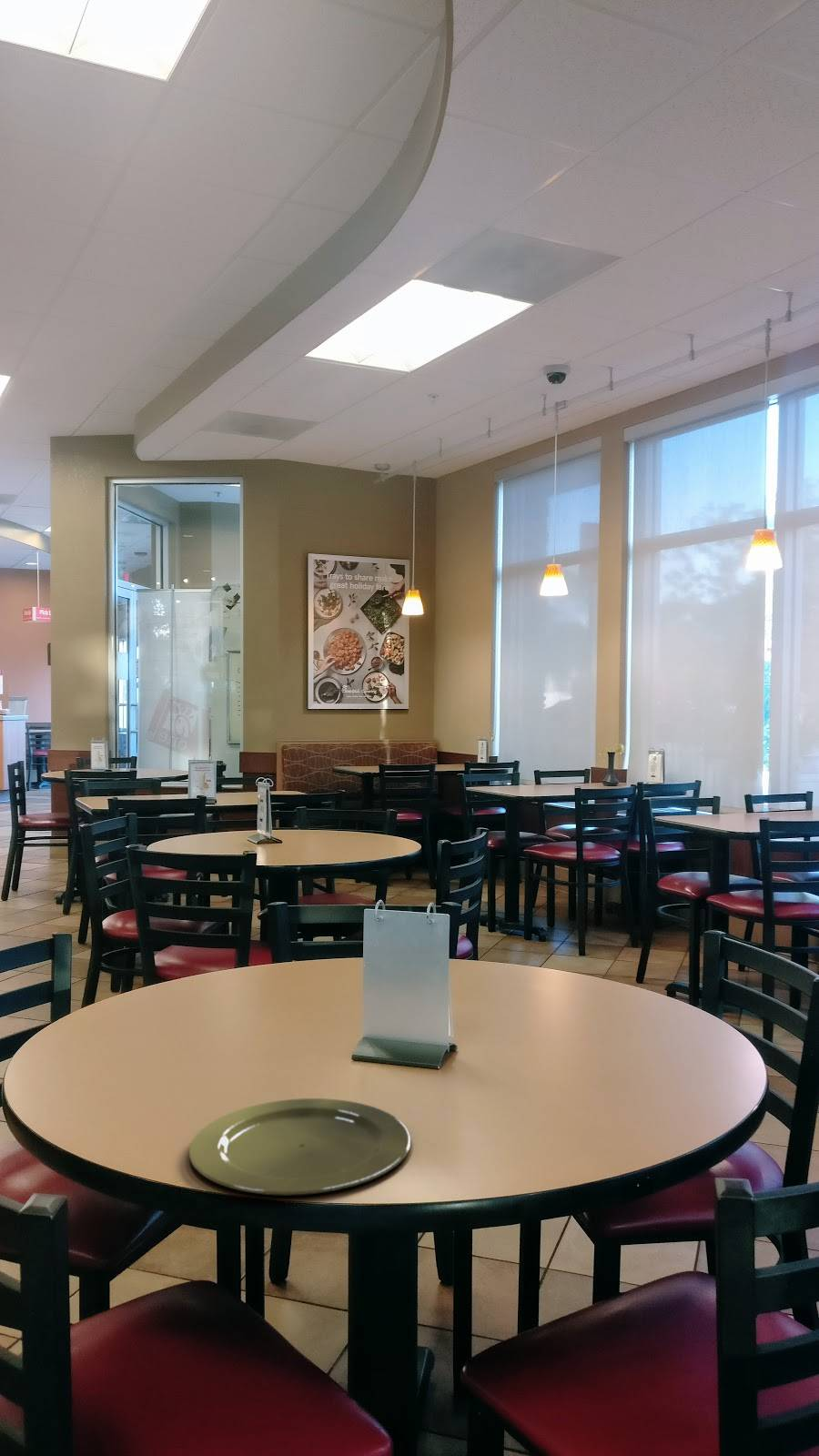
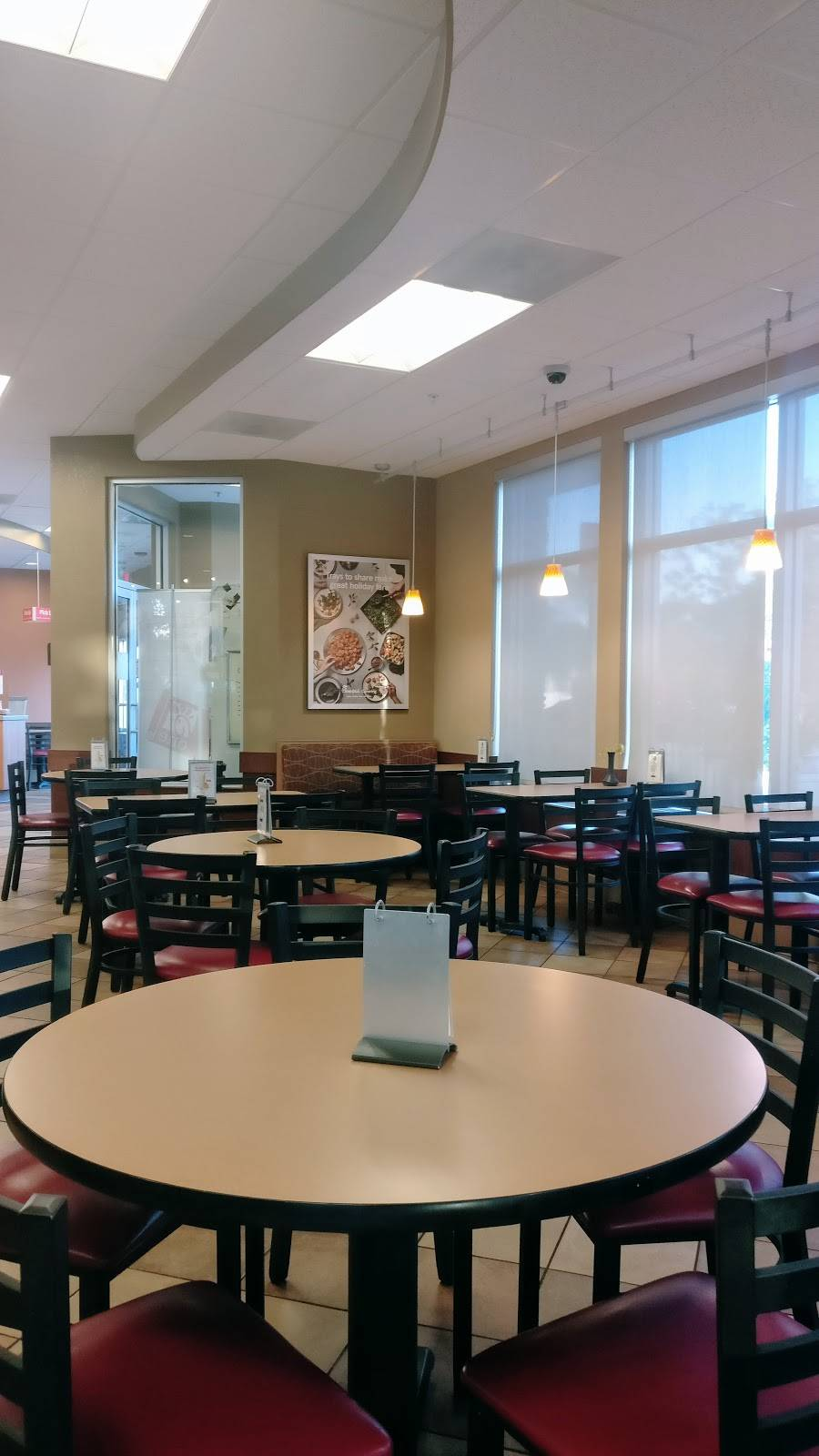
- plate [188,1097,411,1197]
